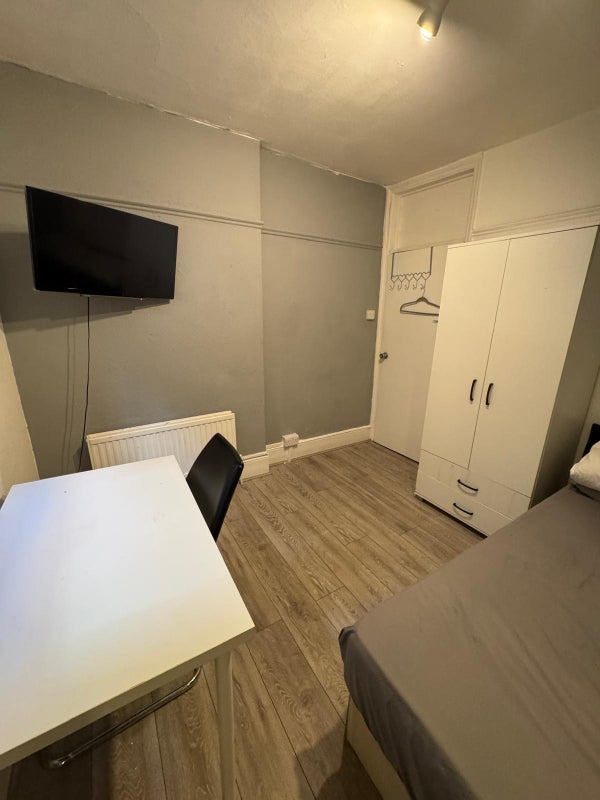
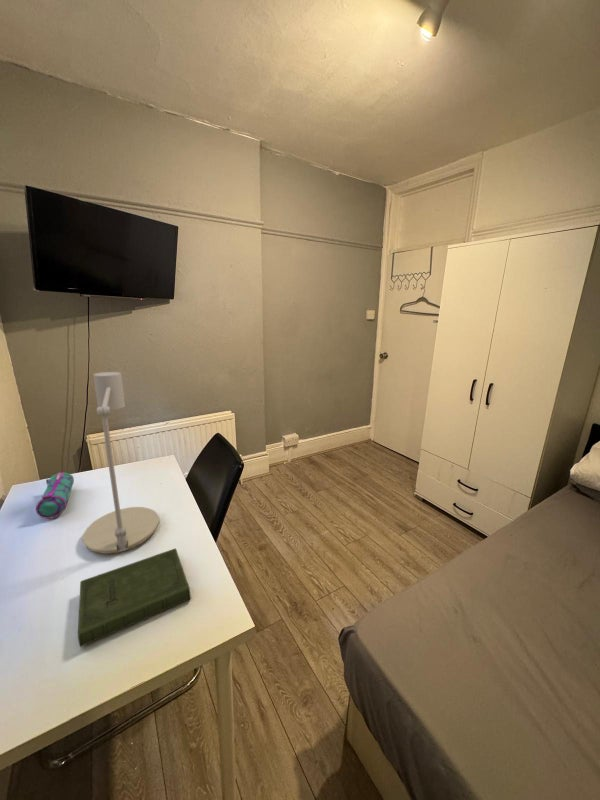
+ pencil case [35,471,75,520]
+ desk lamp [82,371,160,555]
+ book [77,548,192,648]
